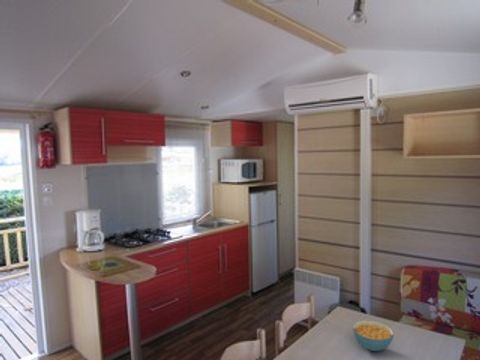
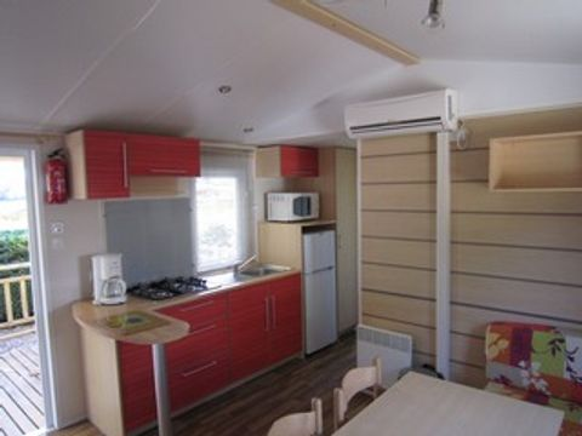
- cereal bowl [351,319,395,352]
